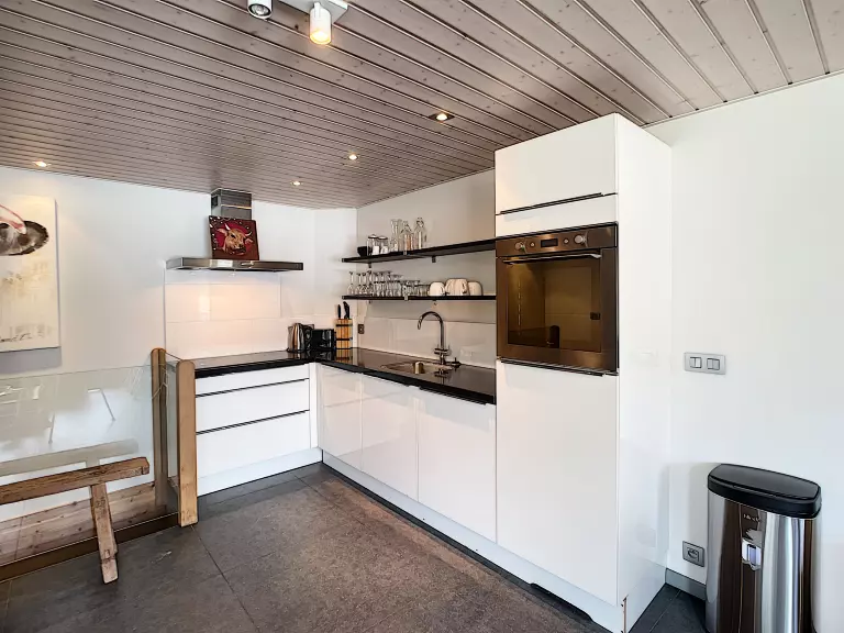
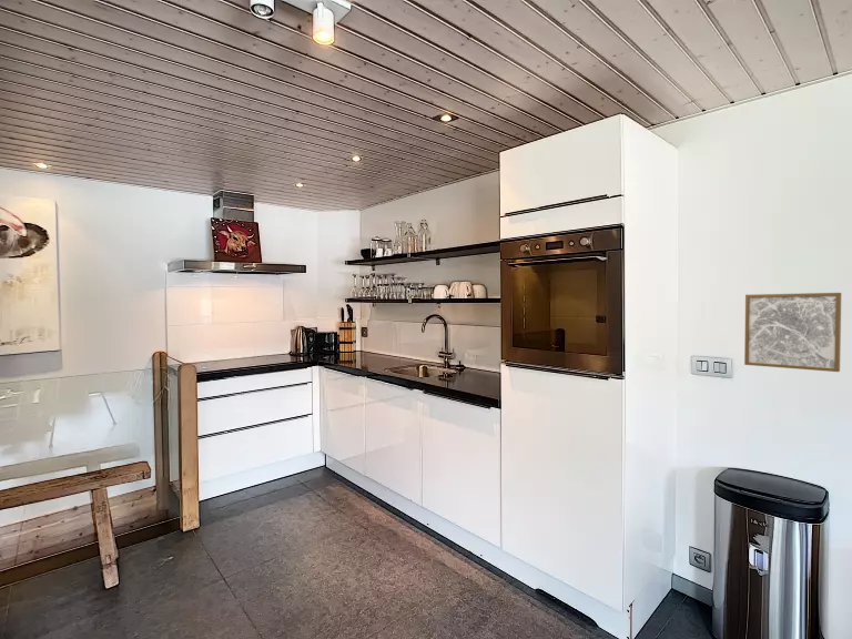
+ wall art [743,292,842,373]
